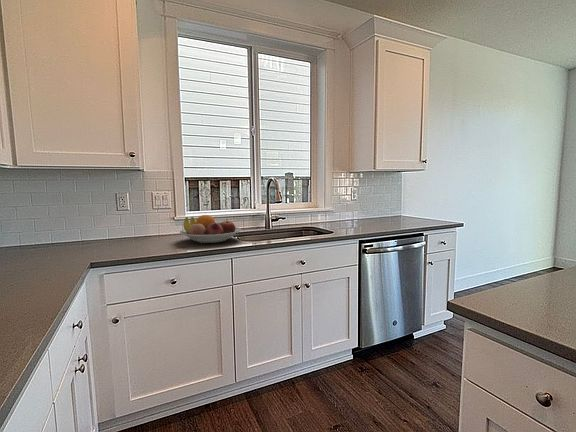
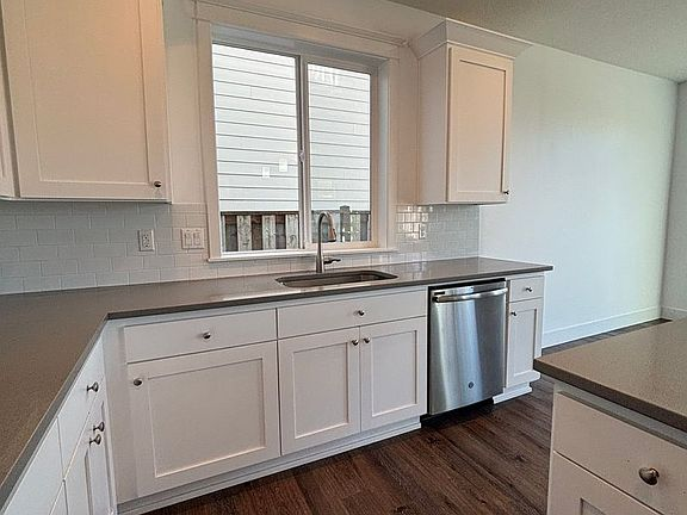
- fruit bowl [179,214,242,244]
